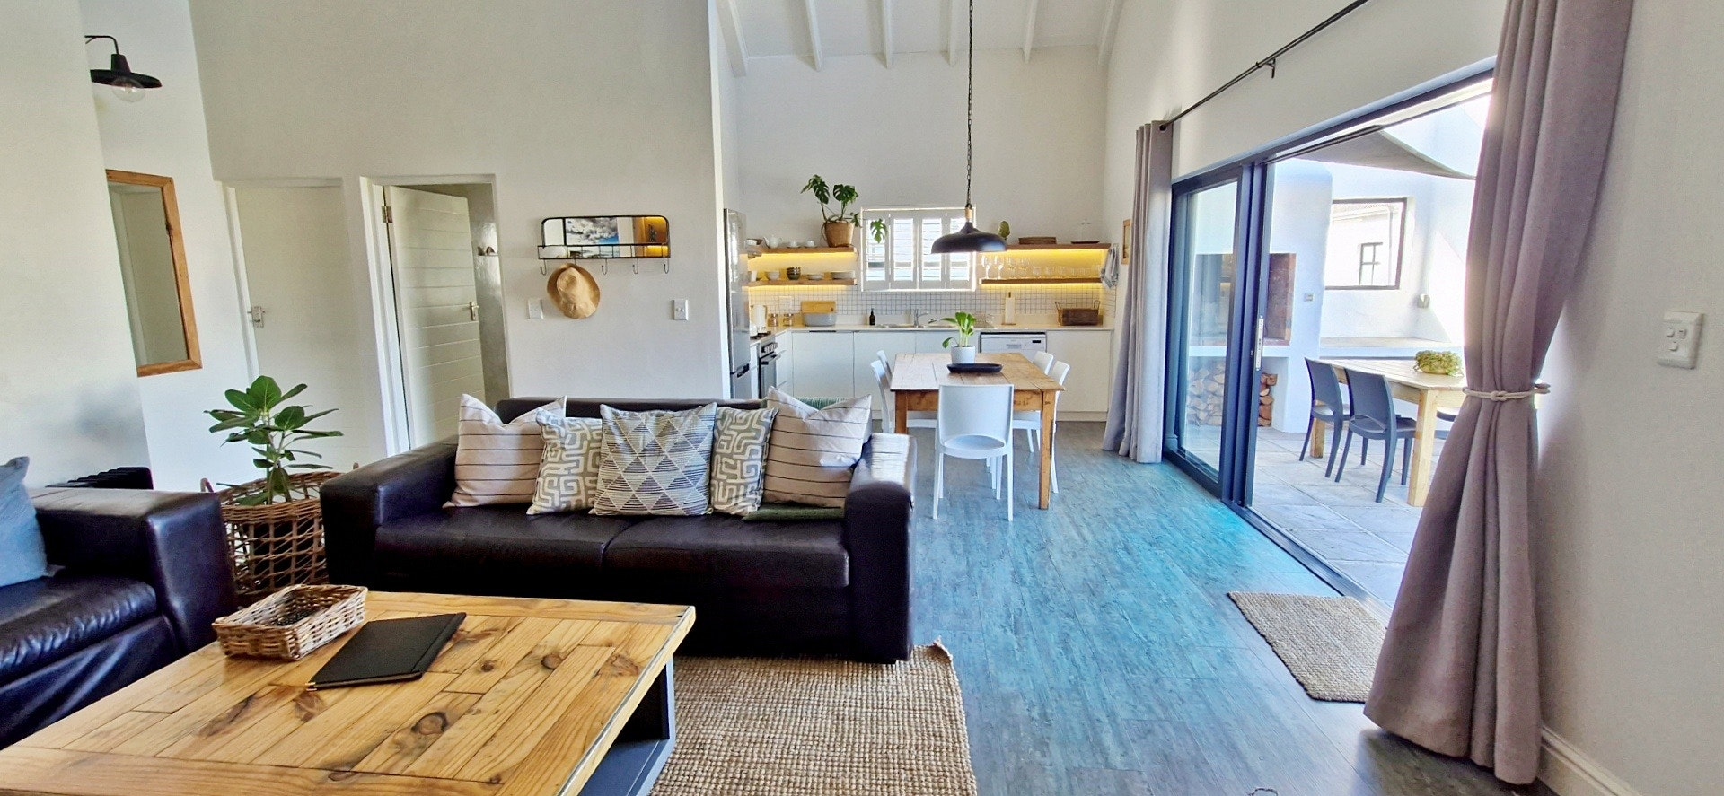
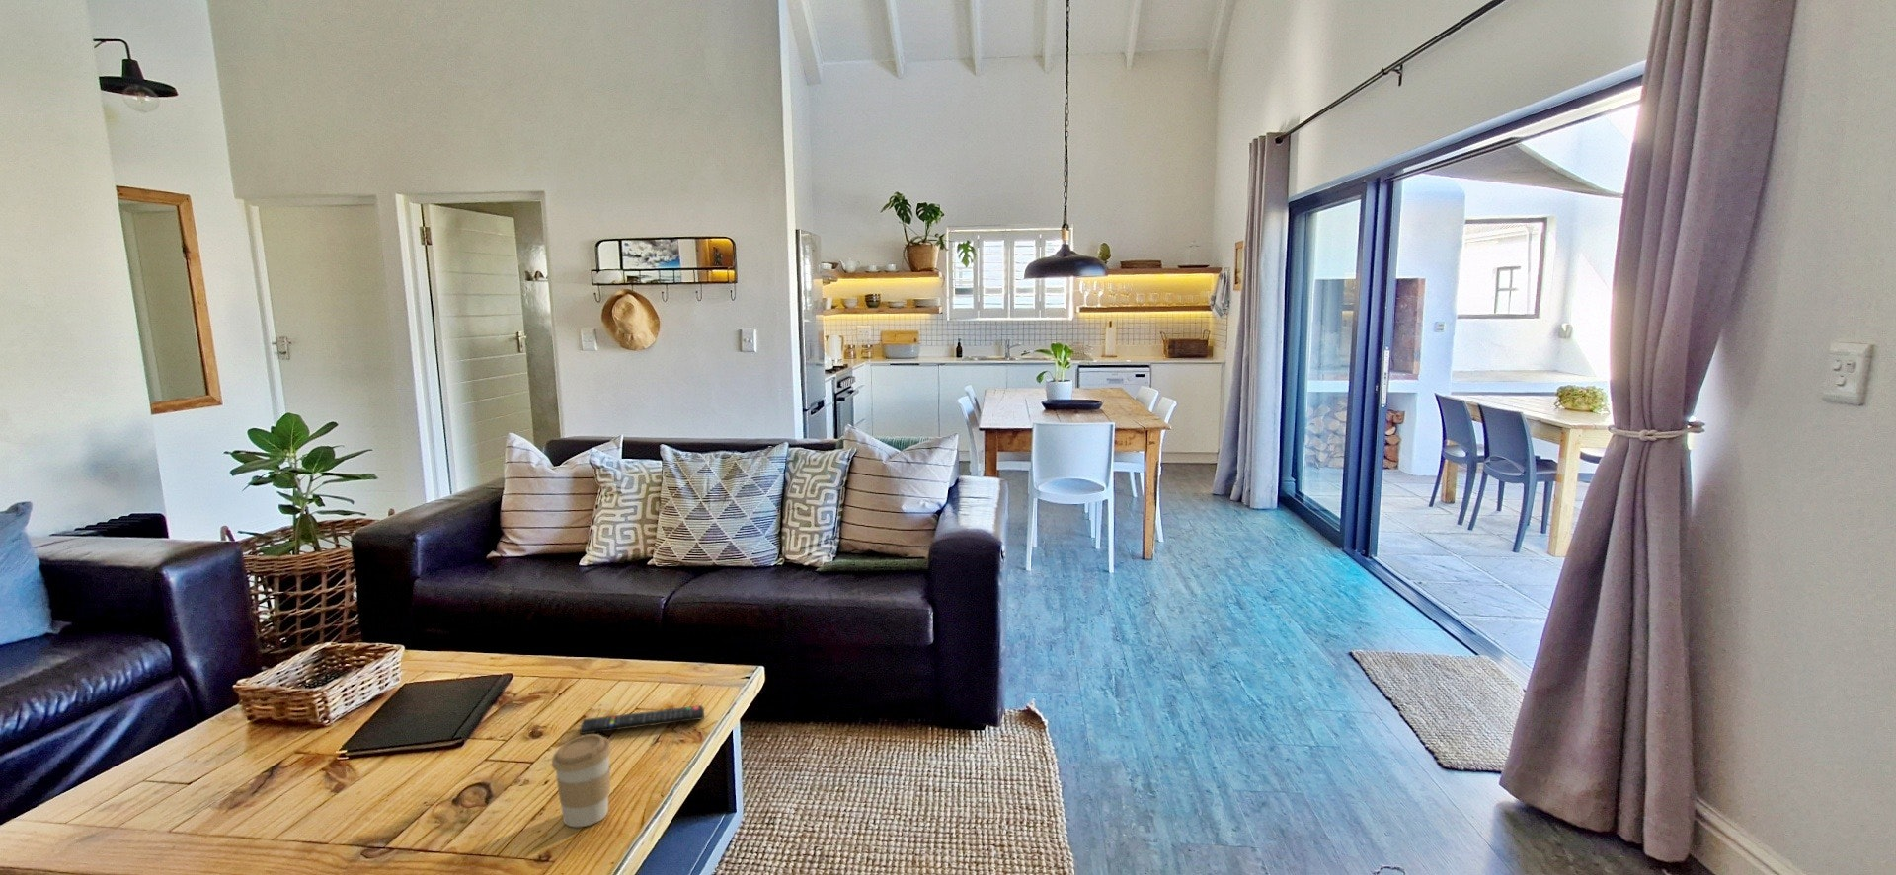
+ remote control [579,705,705,735]
+ coffee cup [551,732,613,828]
